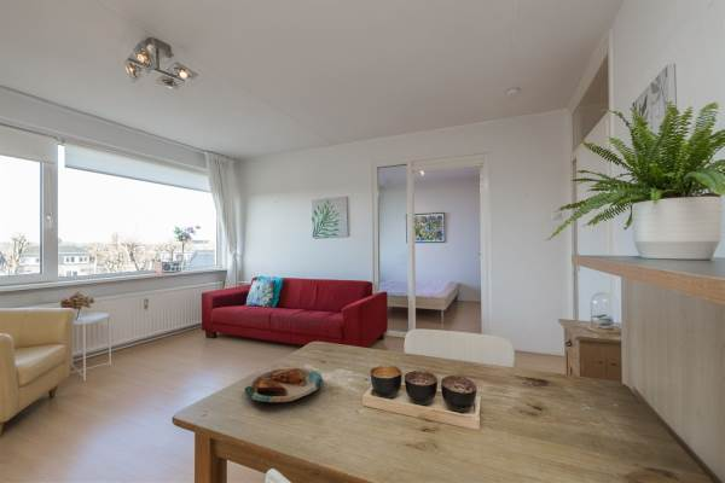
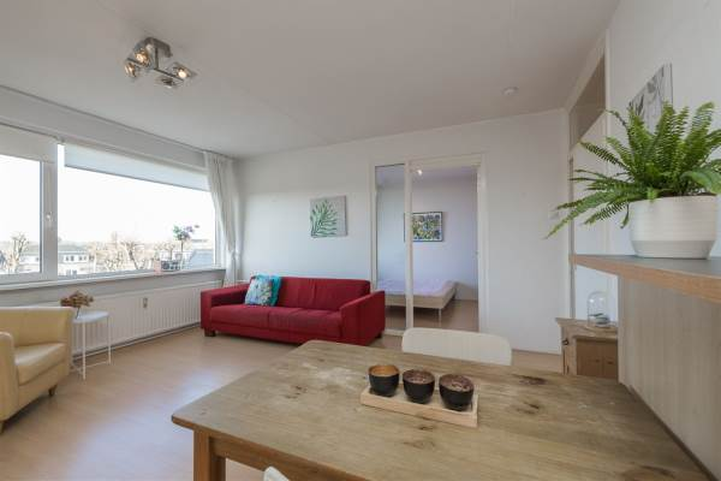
- plate [244,366,324,405]
